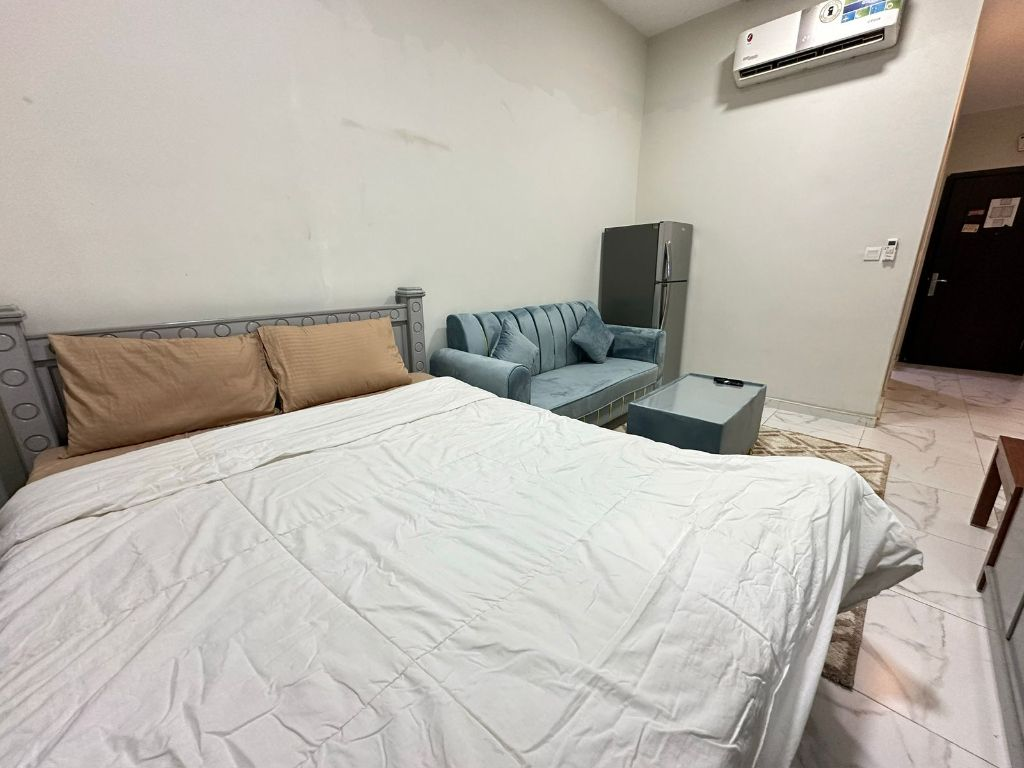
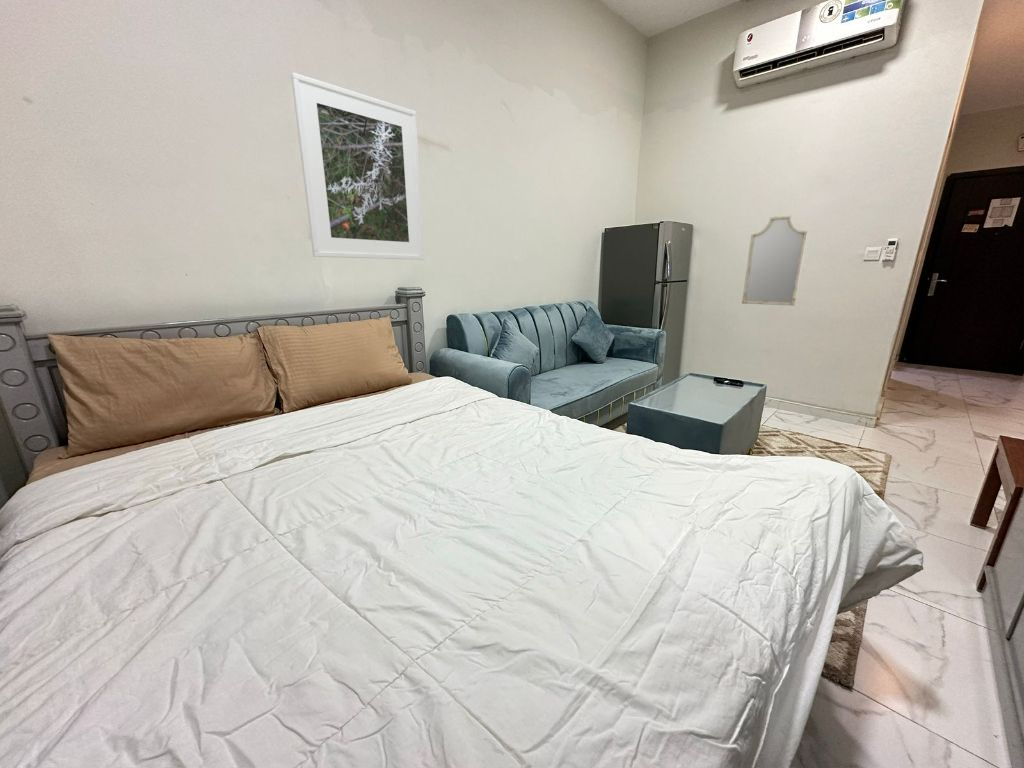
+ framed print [290,71,425,261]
+ home mirror [741,215,808,307]
